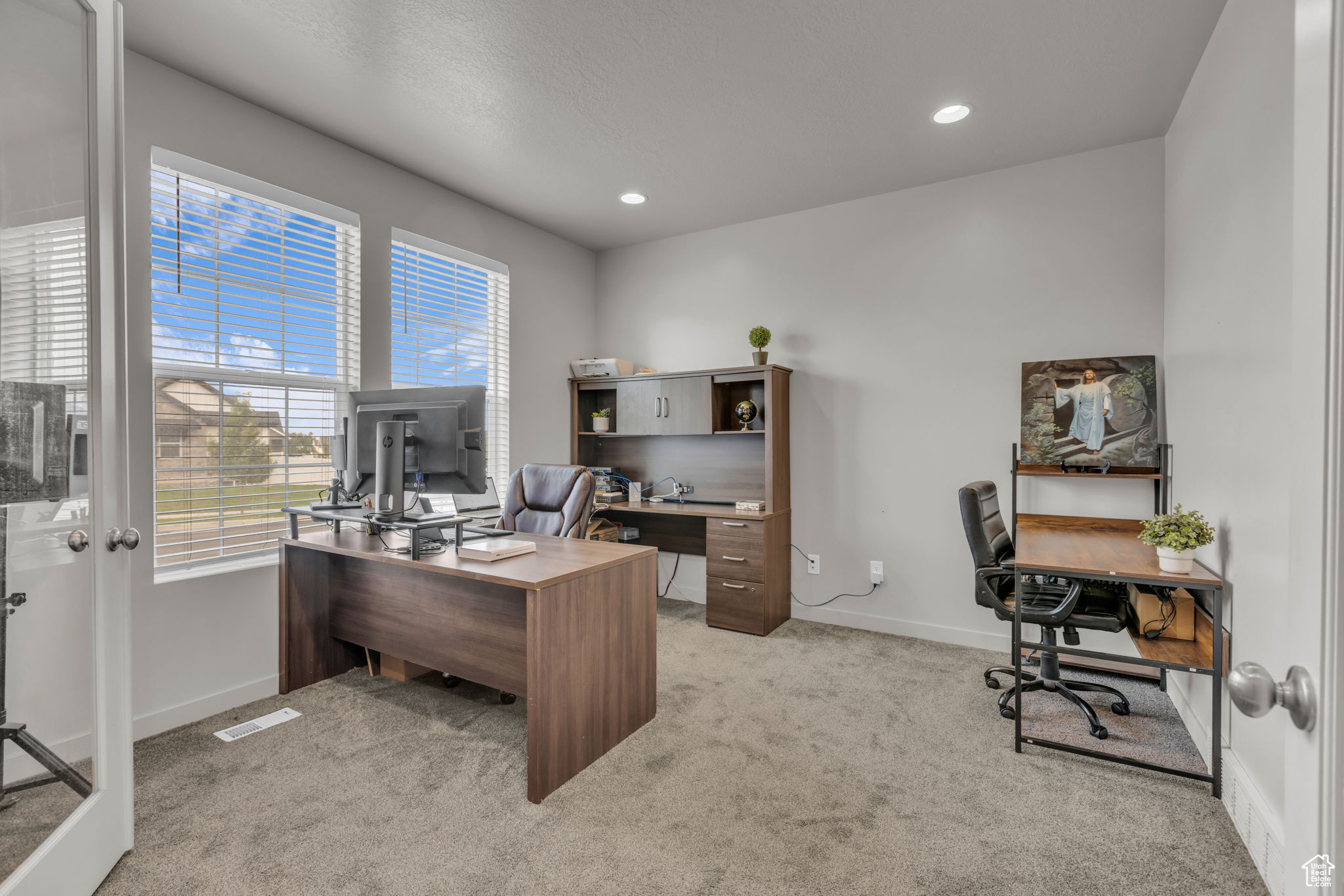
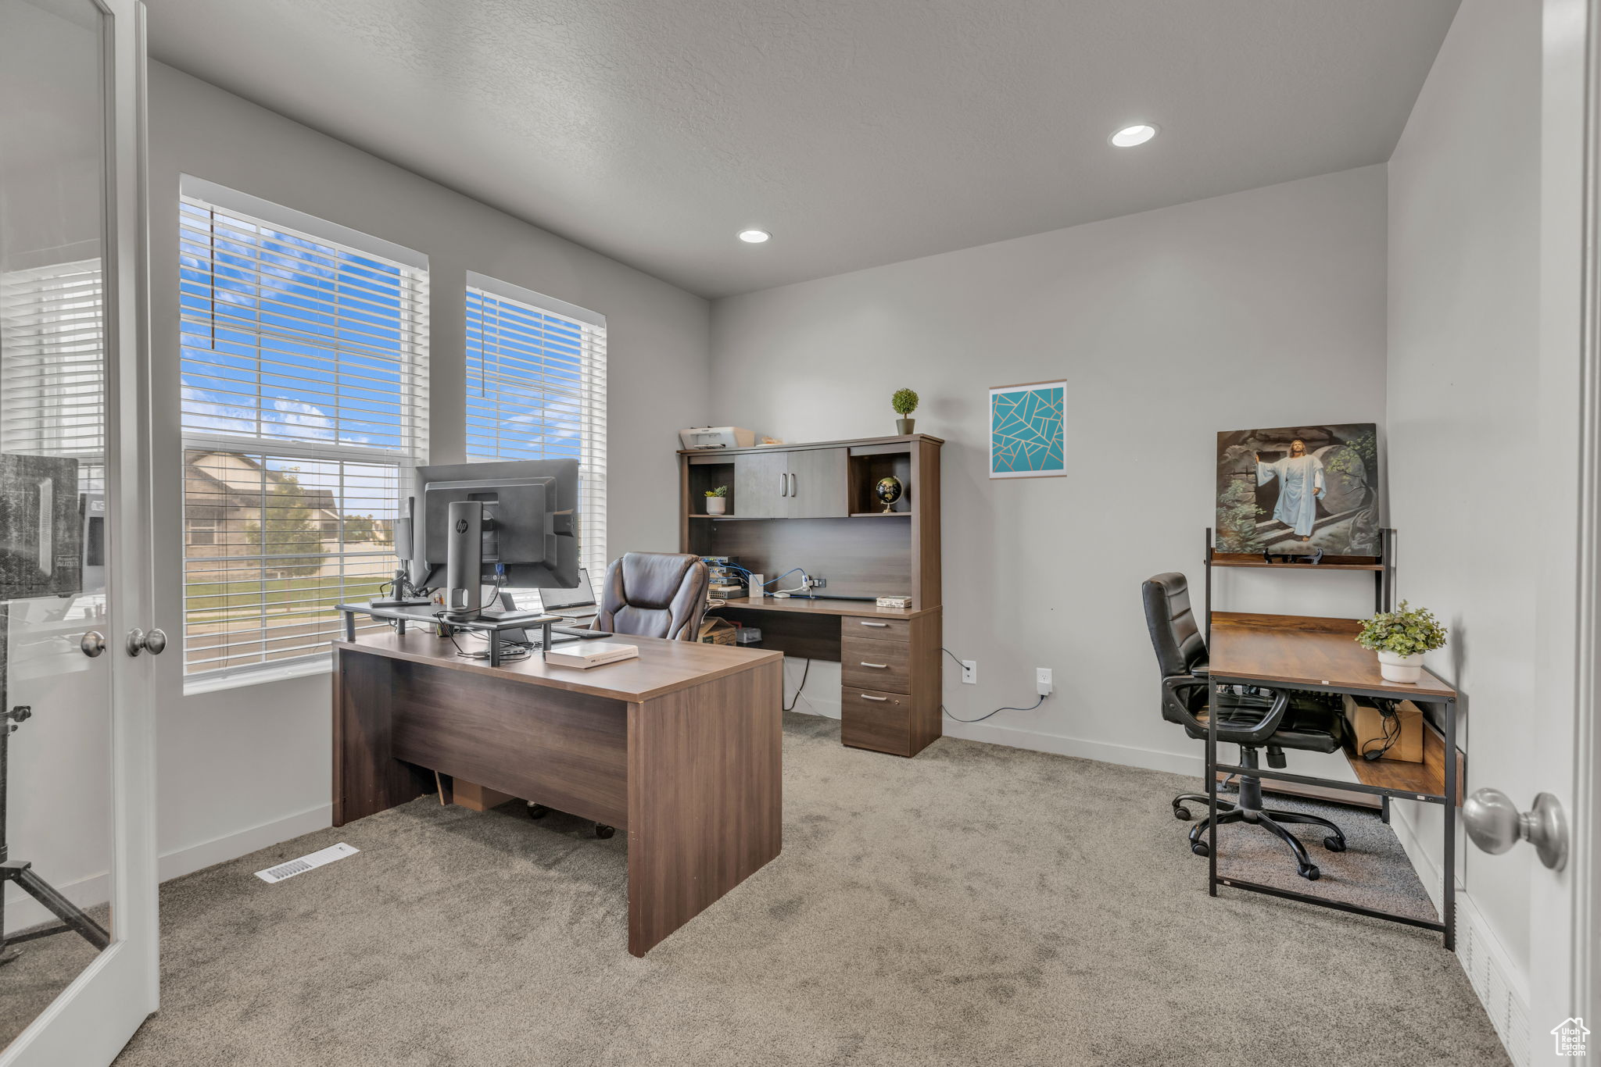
+ wall art [988,377,1067,481]
